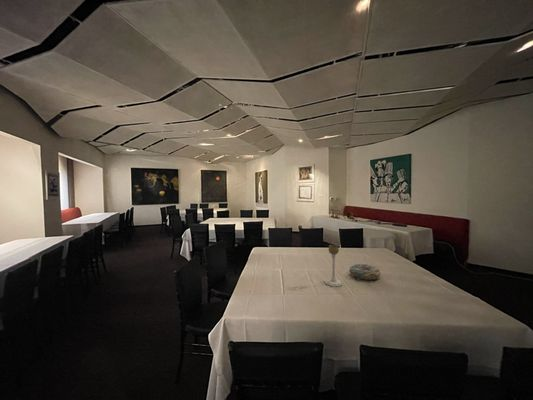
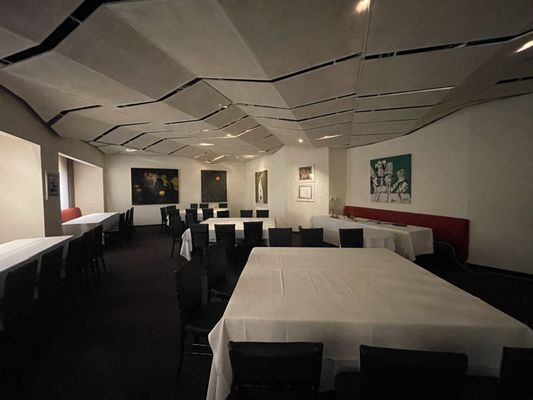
- decorative bowl [348,263,381,281]
- candle holder [324,243,343,287]
